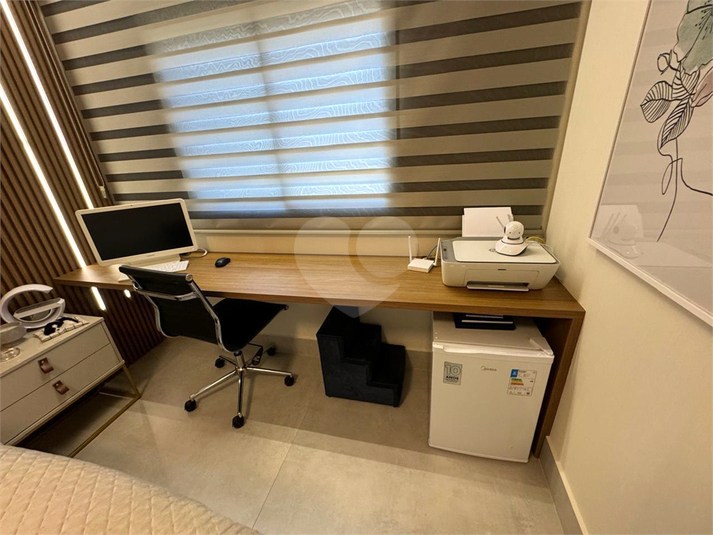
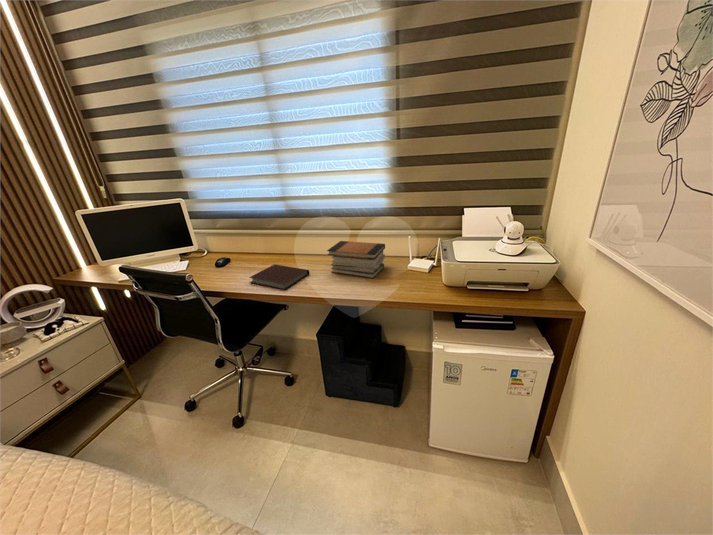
+ book stack [326,240,386,279]
+ notebook [248,263,310,291]
